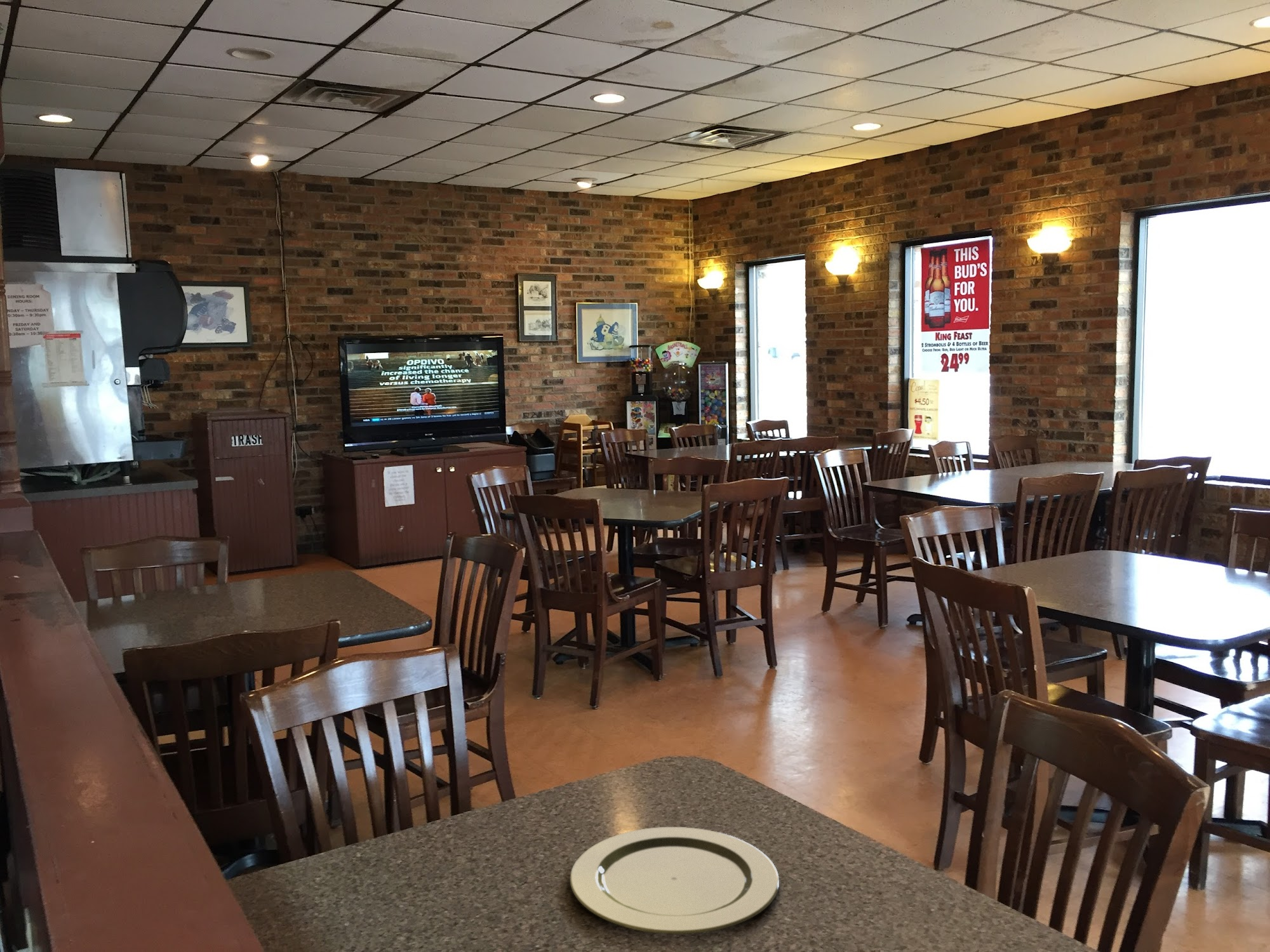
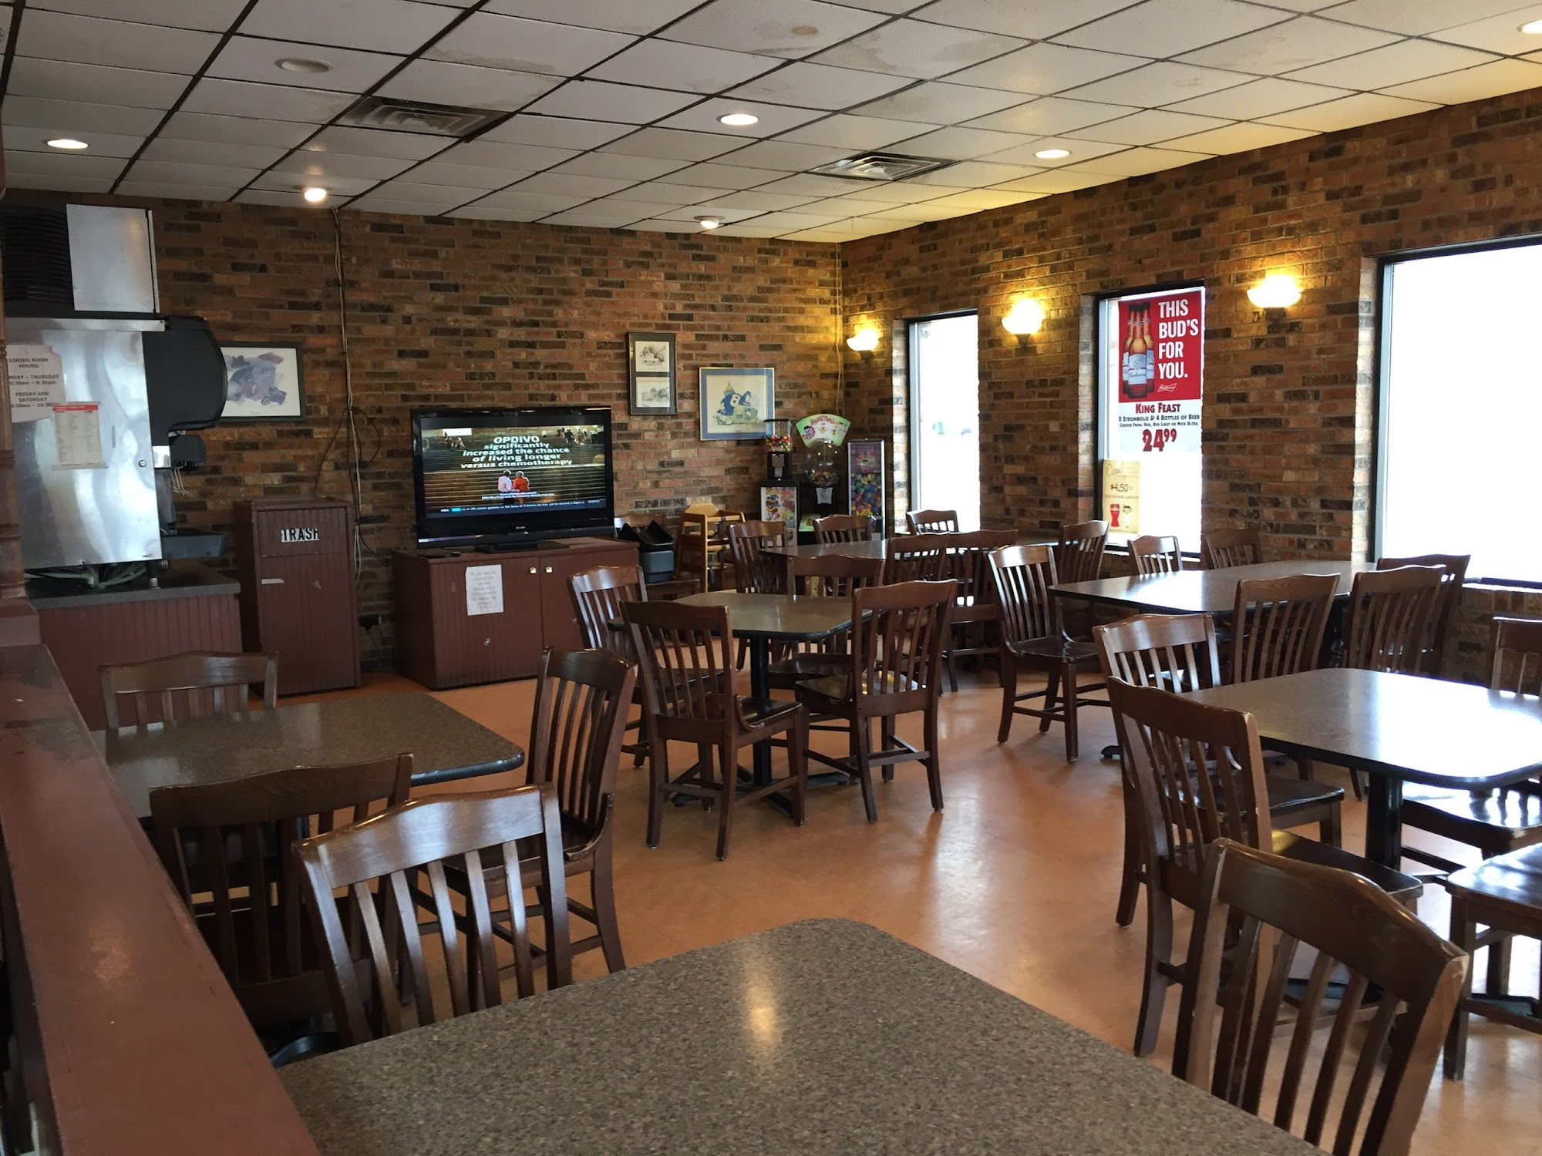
- plate [569,826,780,935]
